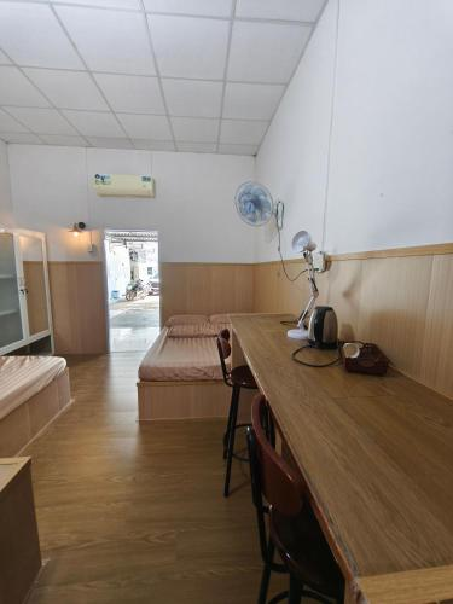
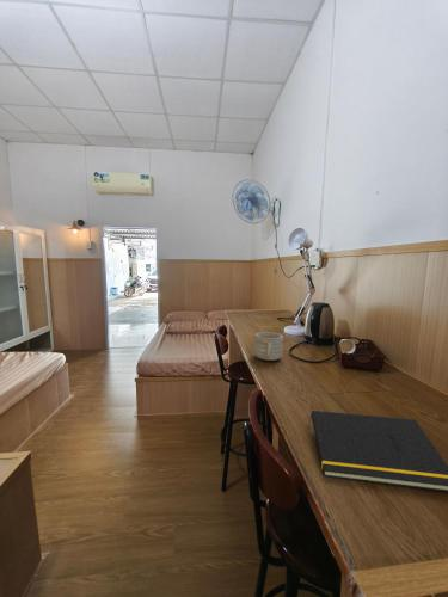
+ mug [253,331,284,362]
+ notepad [307,410,448,493]
